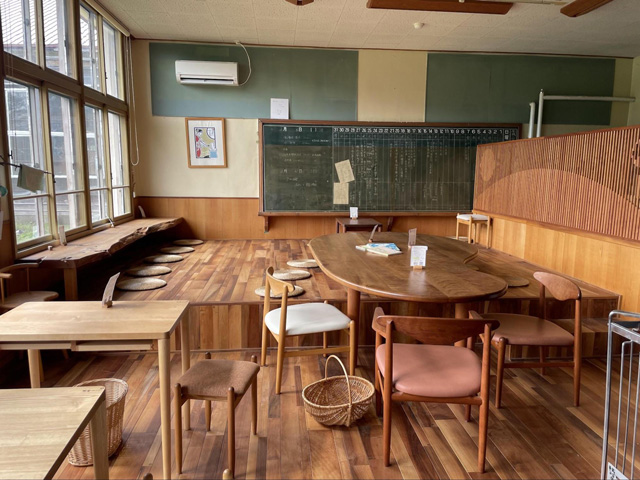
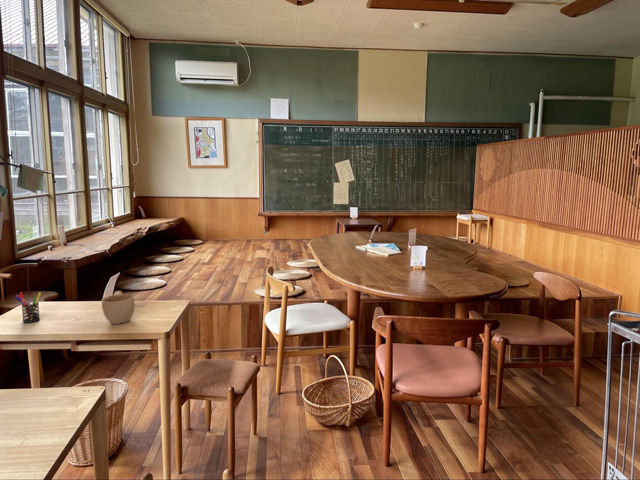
+ cup [101,290,136,325]
+ pen holder [15,291,42,324]
